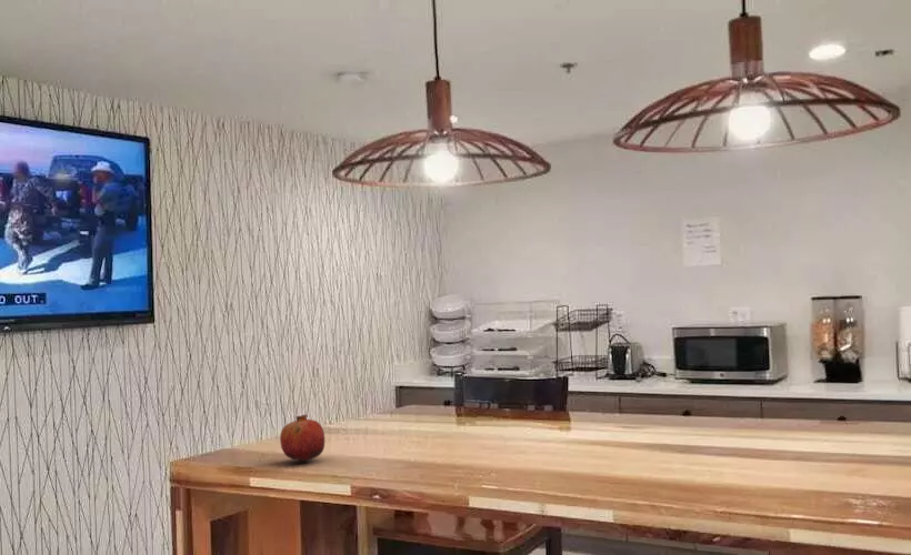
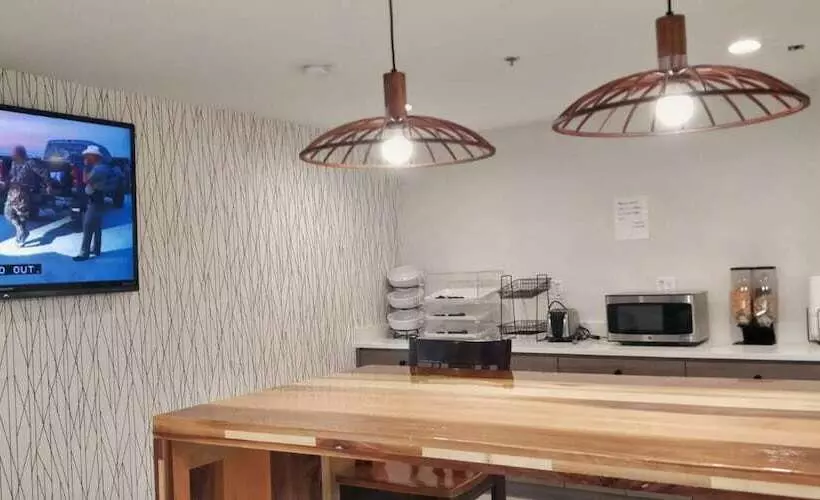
- fruit [279,414,326,463]
